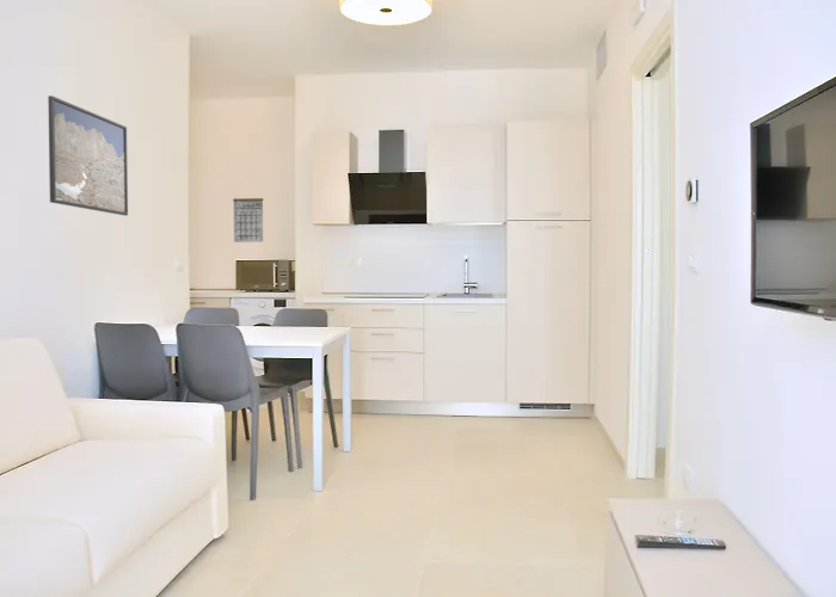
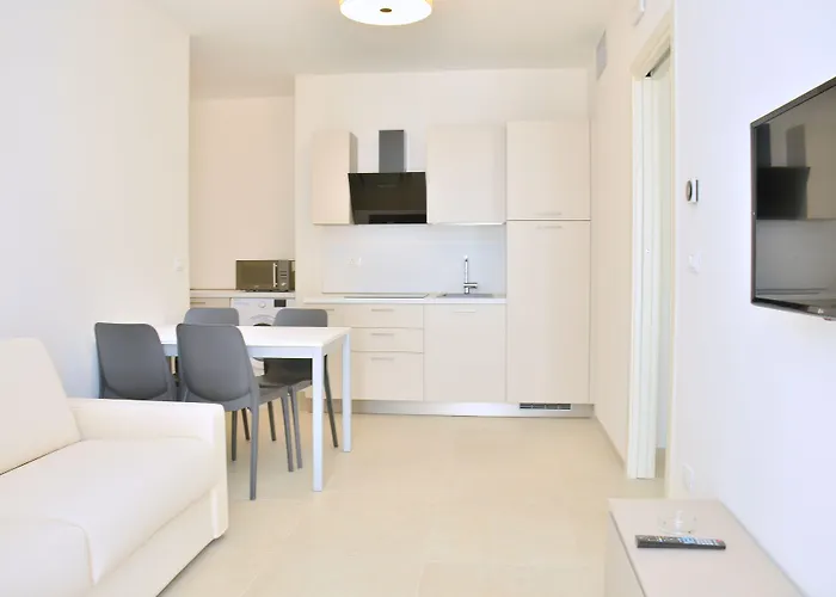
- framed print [47,94,129,216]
- calendar [232,196,264,244]
